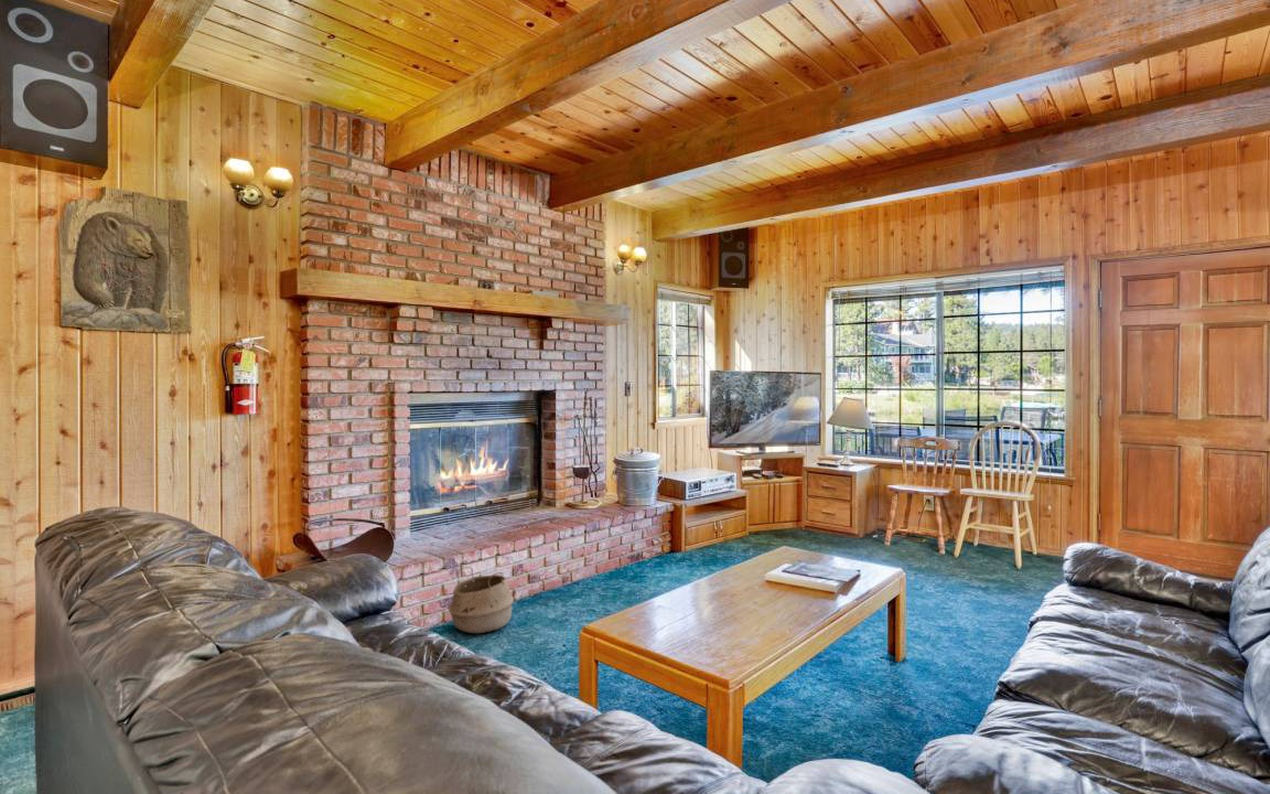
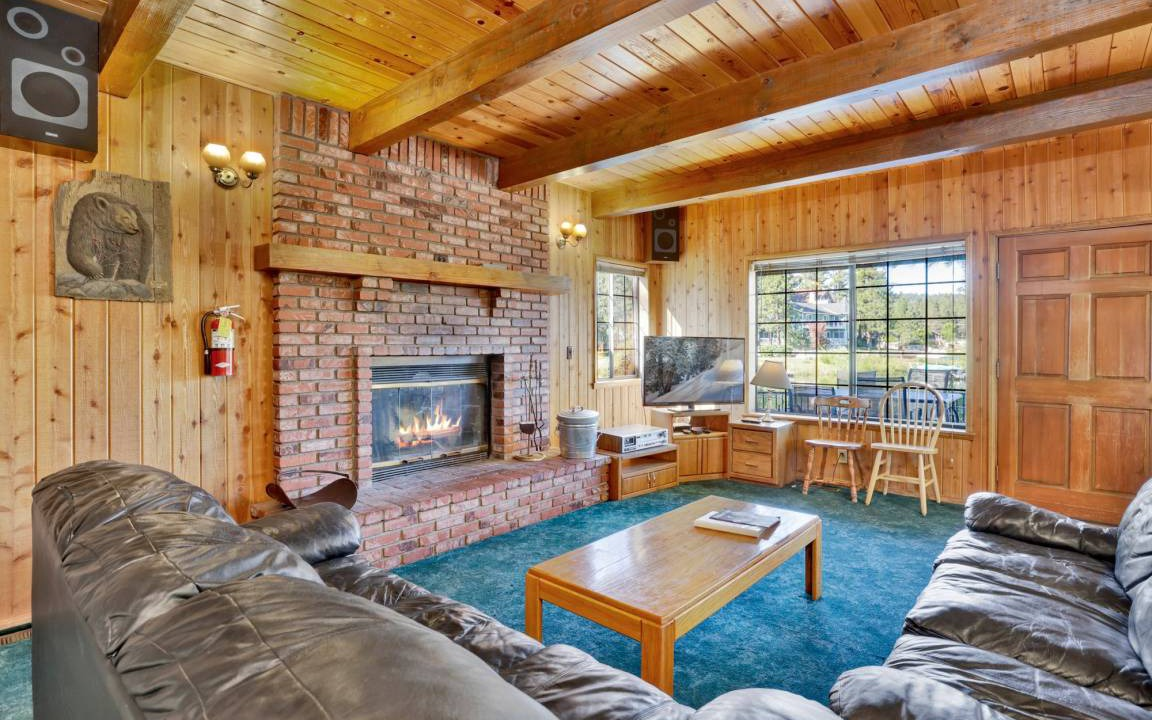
- woven basket [446,566,515,634]
